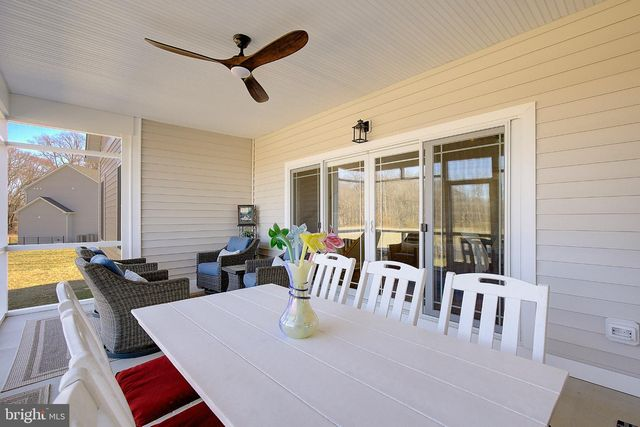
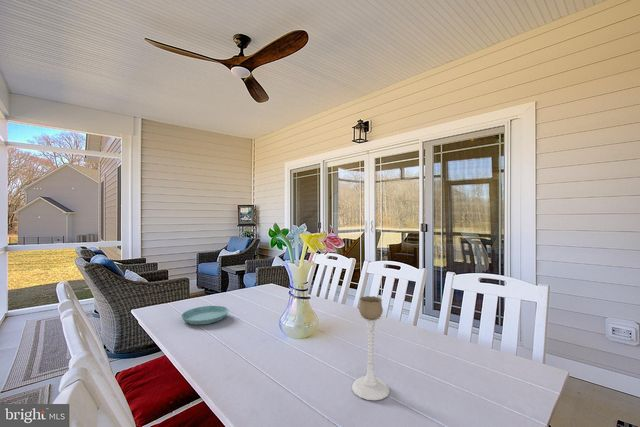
+ candle holder [351,295,391,401]
+ saucer [180,305,229,325]
